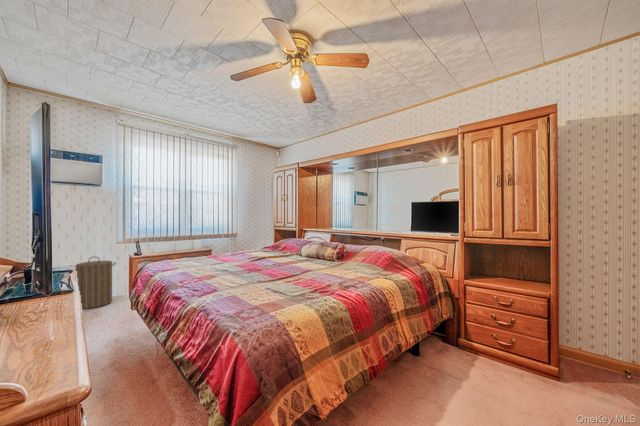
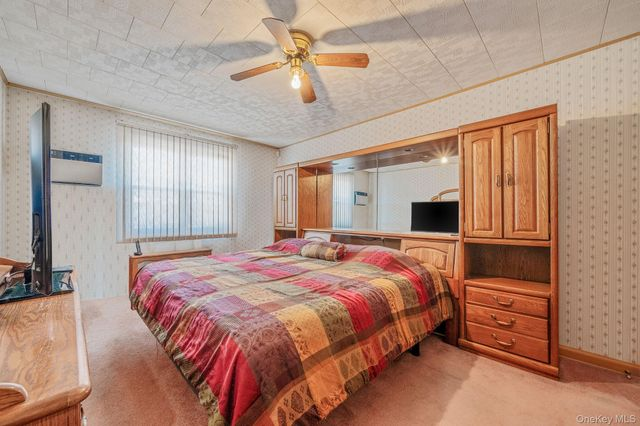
- laundry hamper [74,255,117,310]
